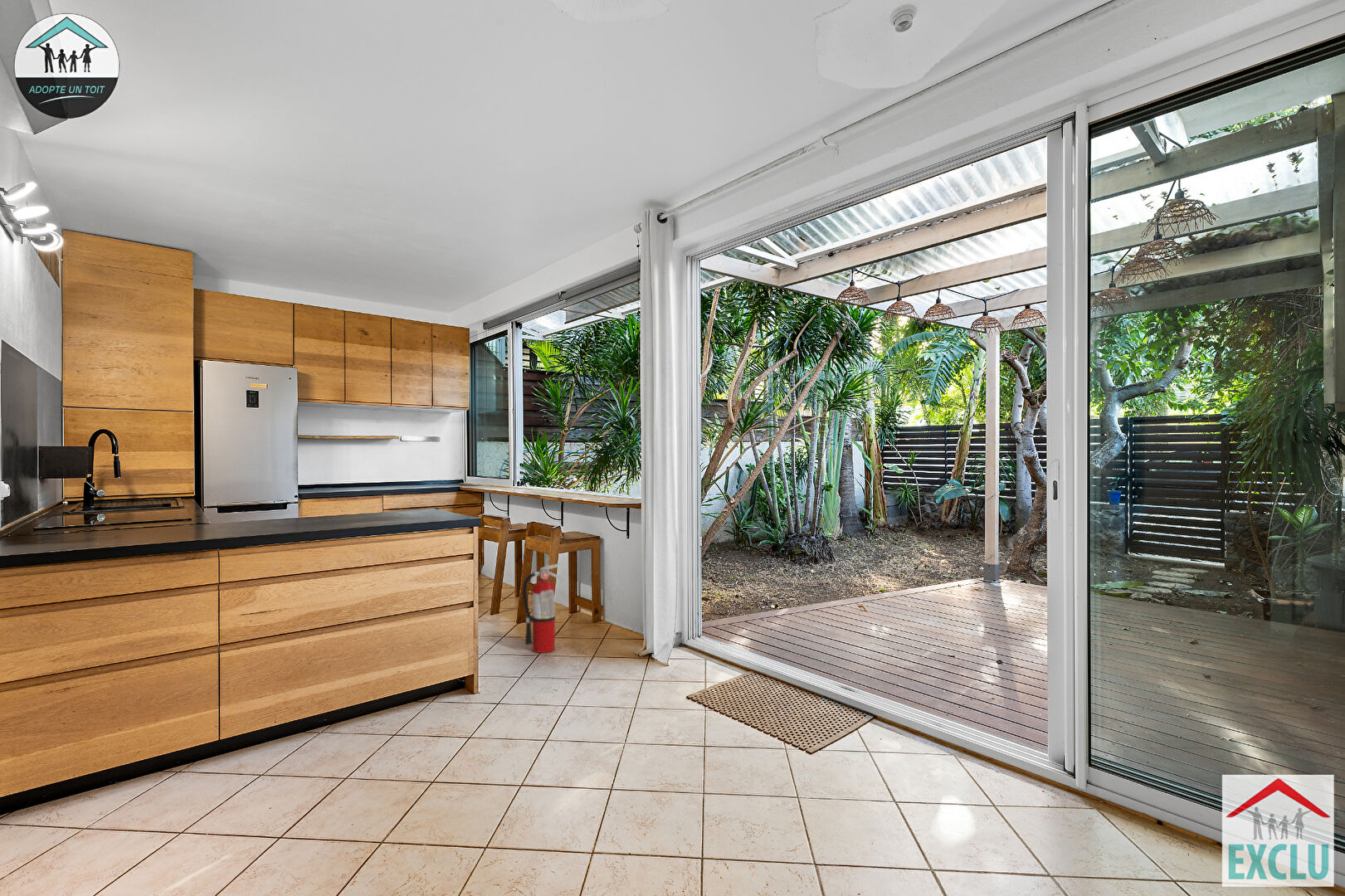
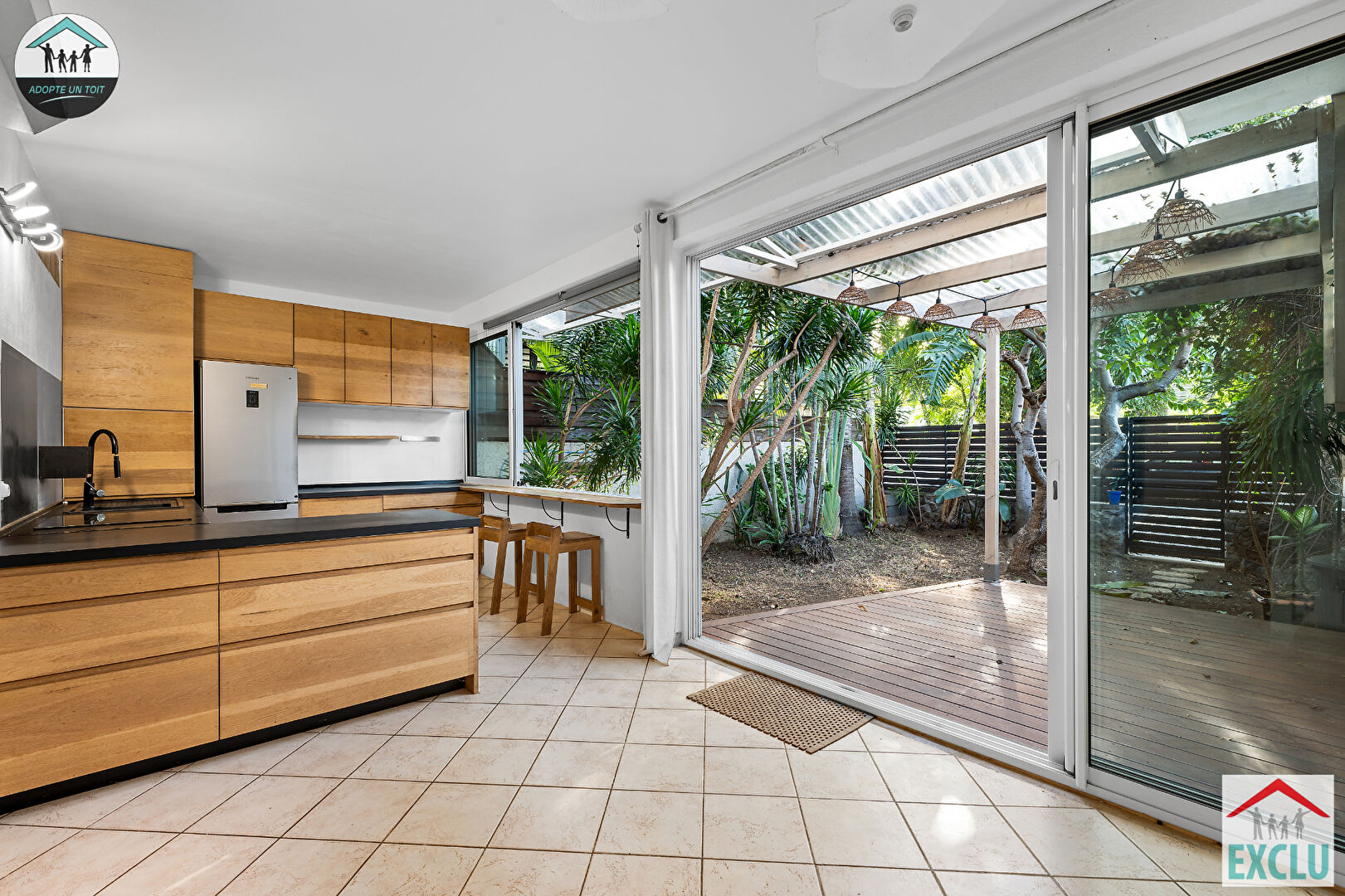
- fire extinguisher [522,562,564,654]
